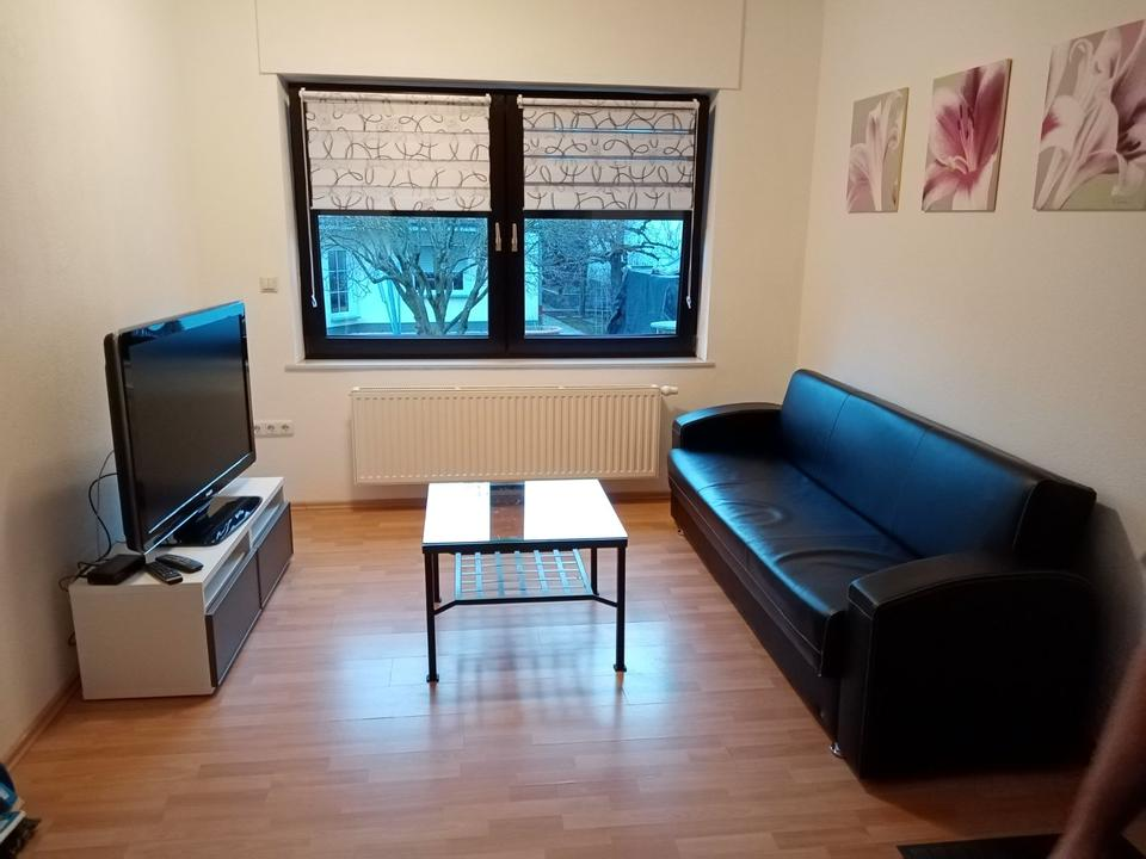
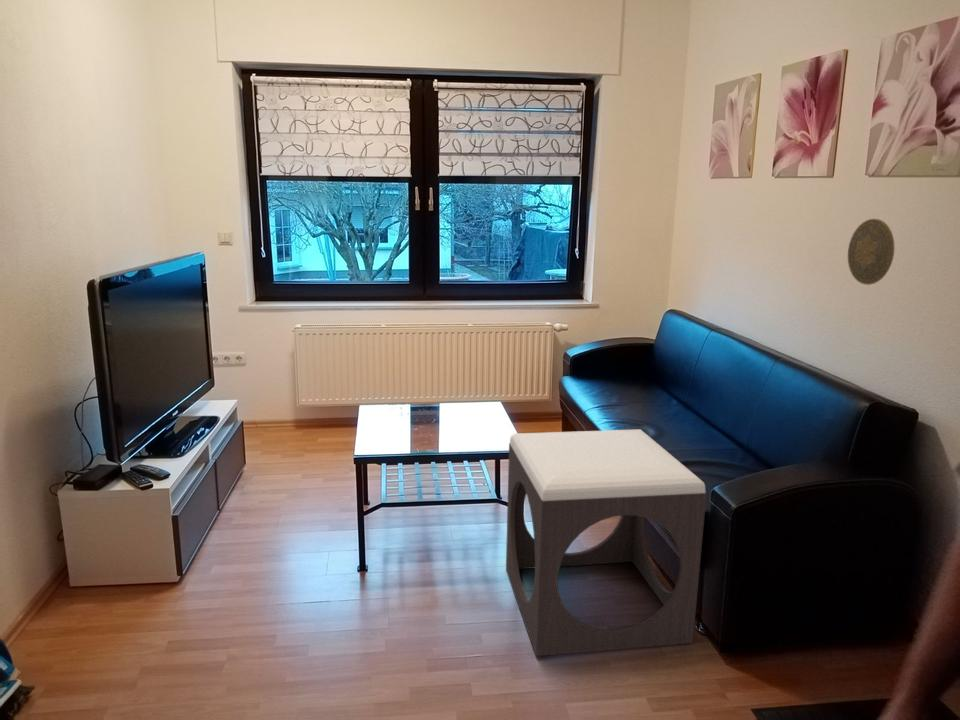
+ decorative plate [847,218,895,286]
+ footstool [505,428,708,657]
